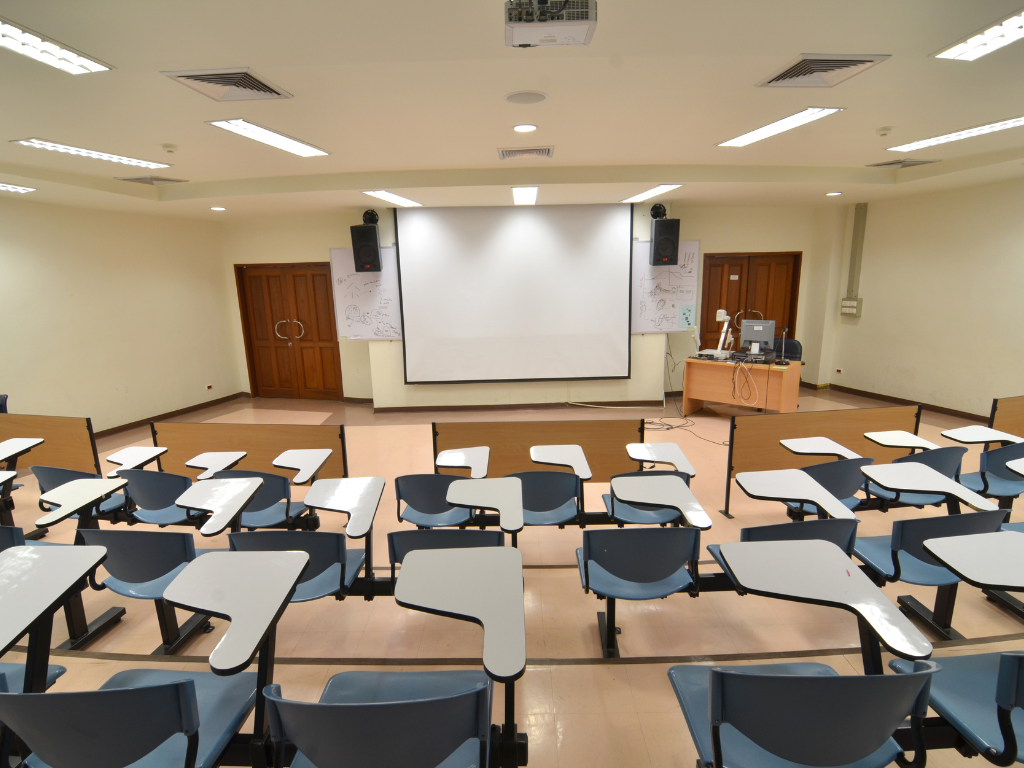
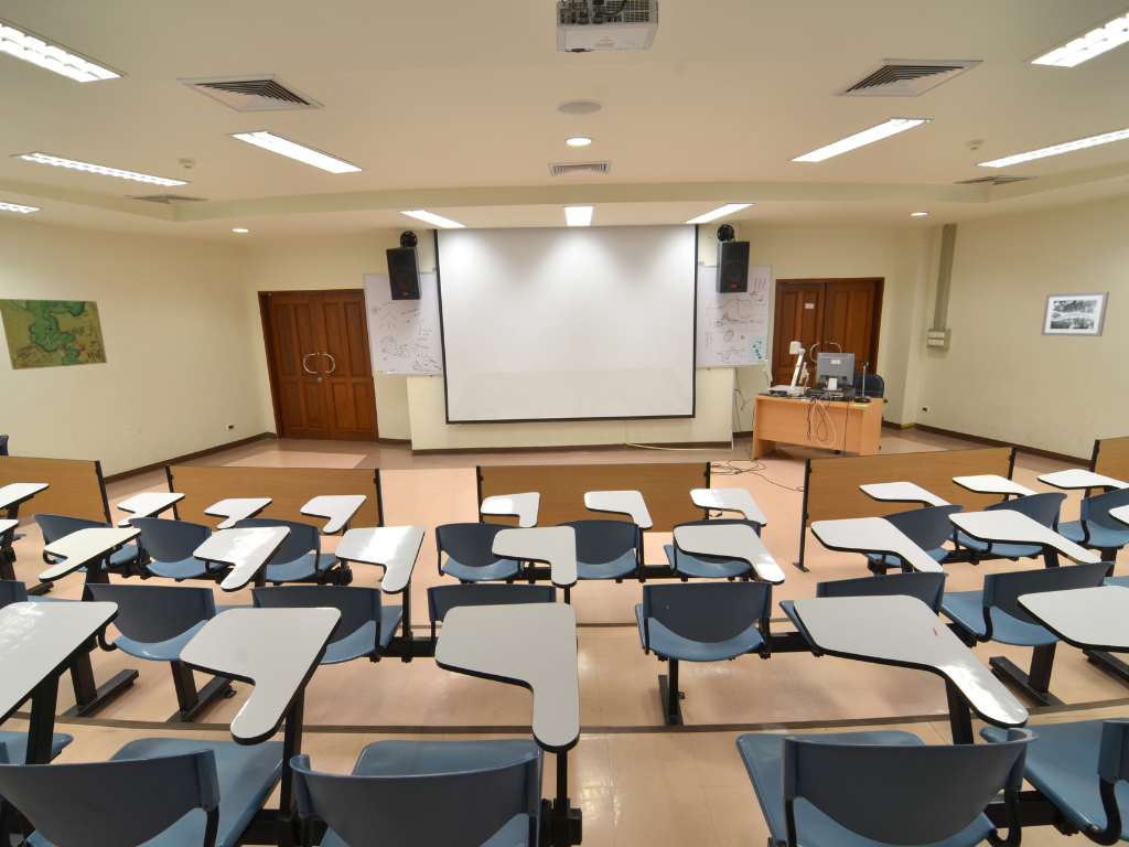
+ wall art [1040,291,1110,337]
+ map [0,298,108,371]
